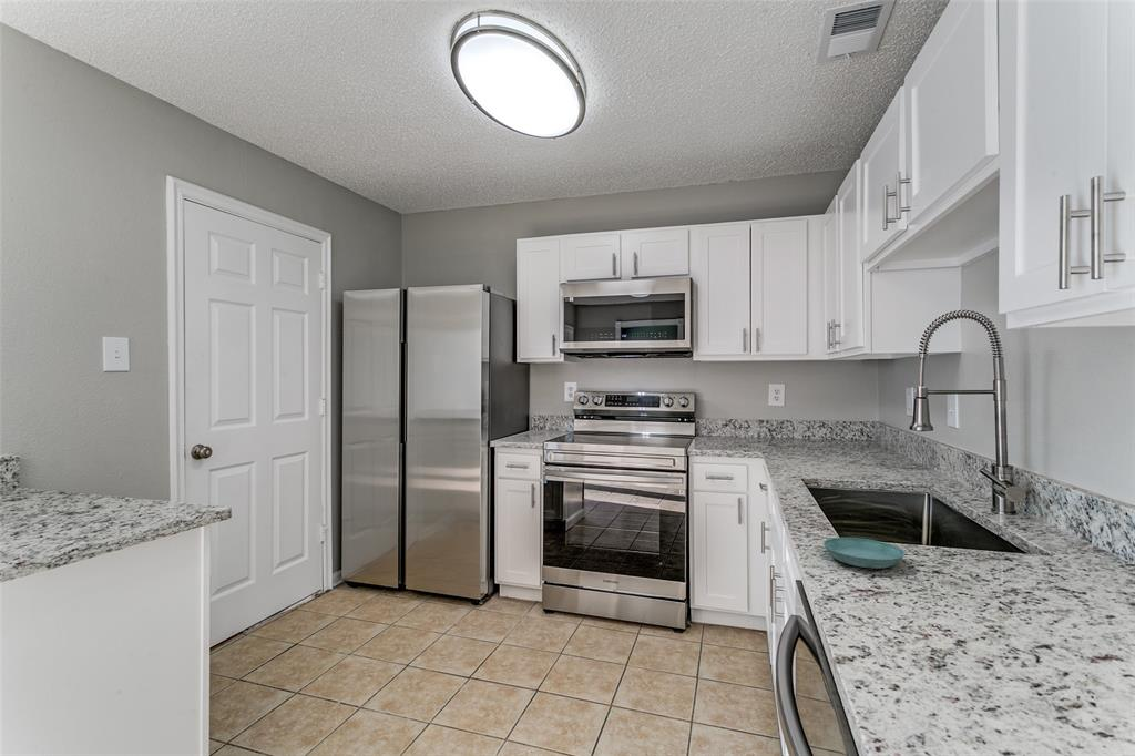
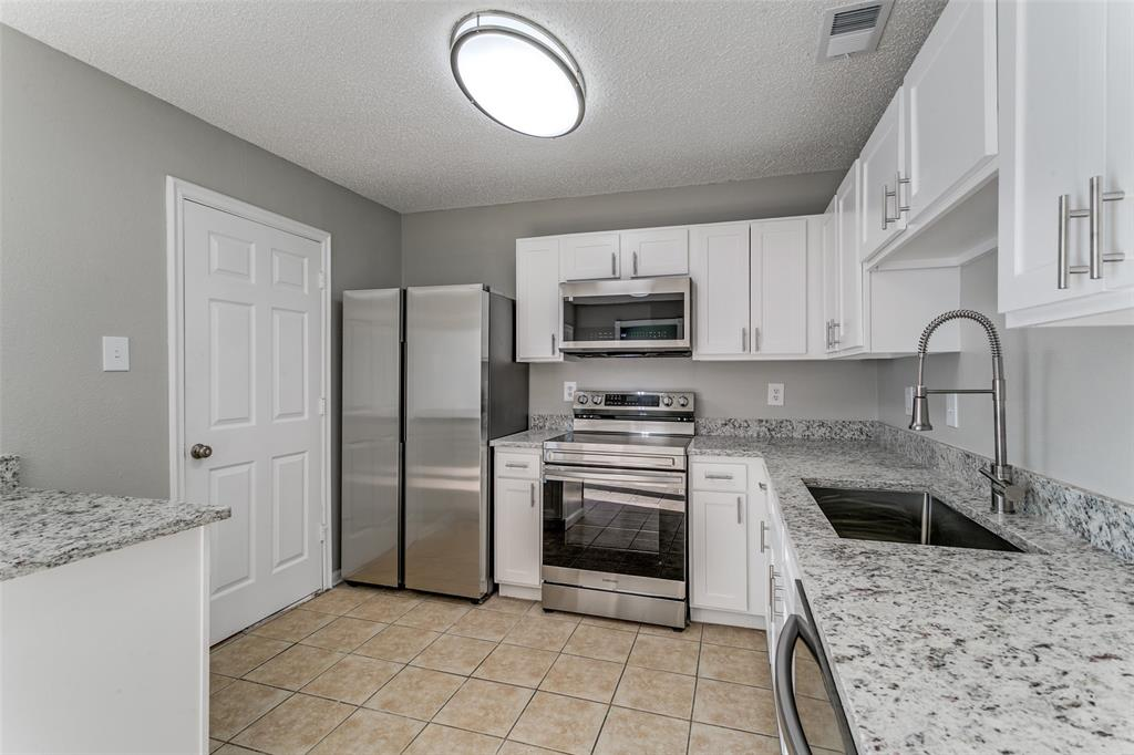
- saucer [822,537,906,570]
